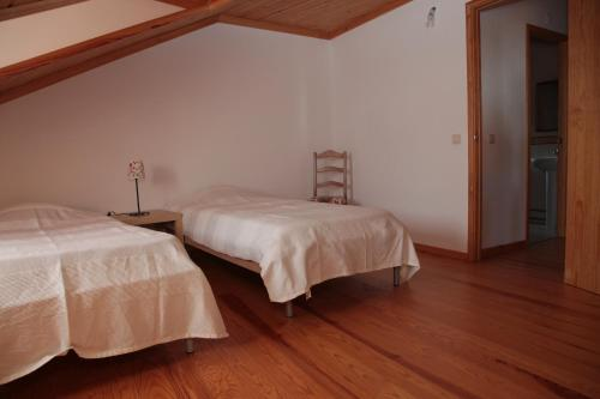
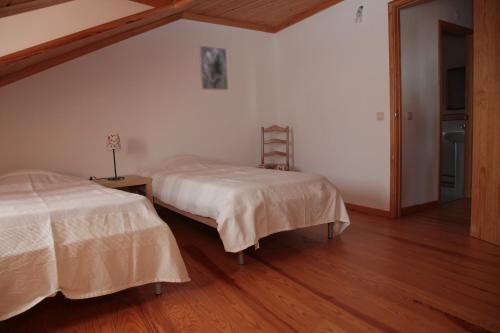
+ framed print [198,45,229,91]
